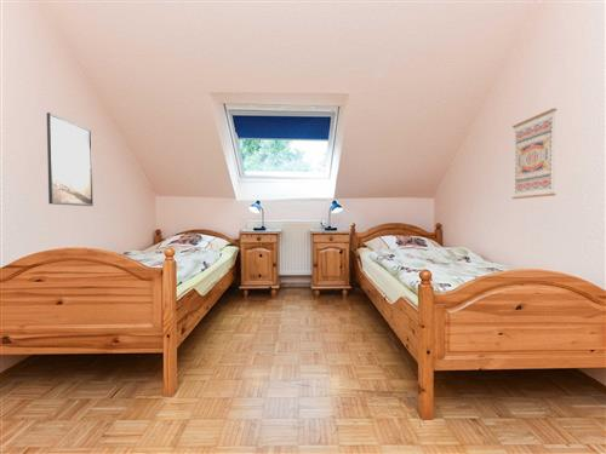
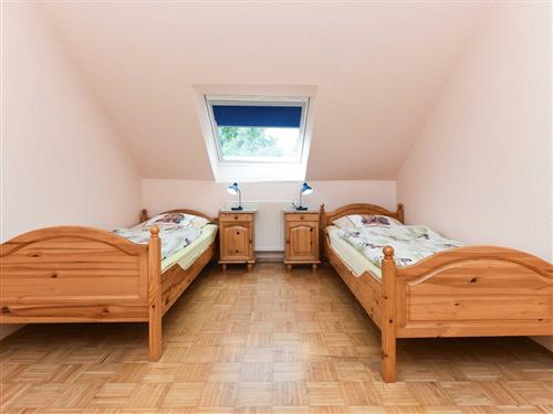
- wall art [510,108,558,200]
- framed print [46,111,95,207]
